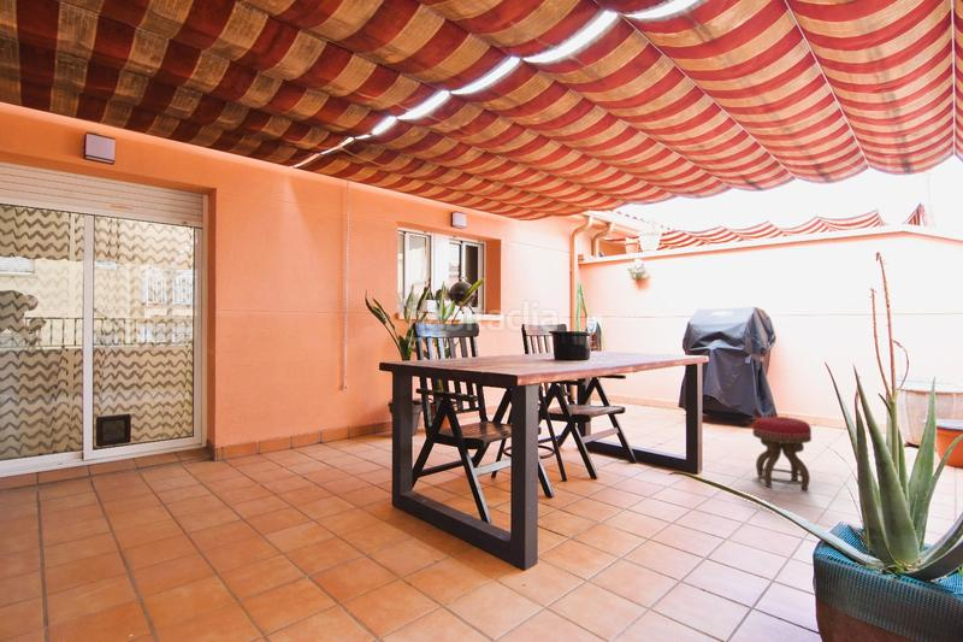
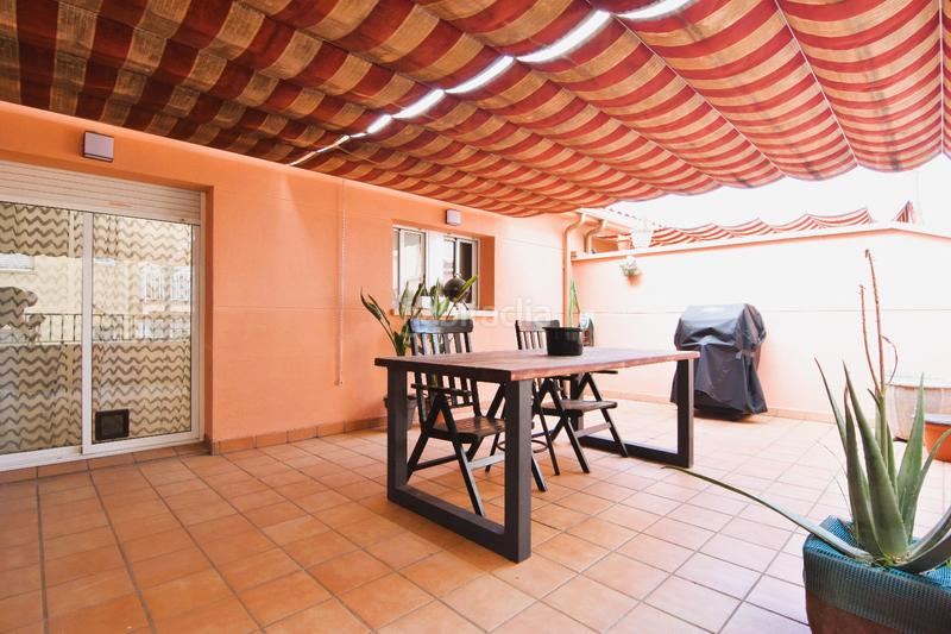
- stool [751,416,813,491]
